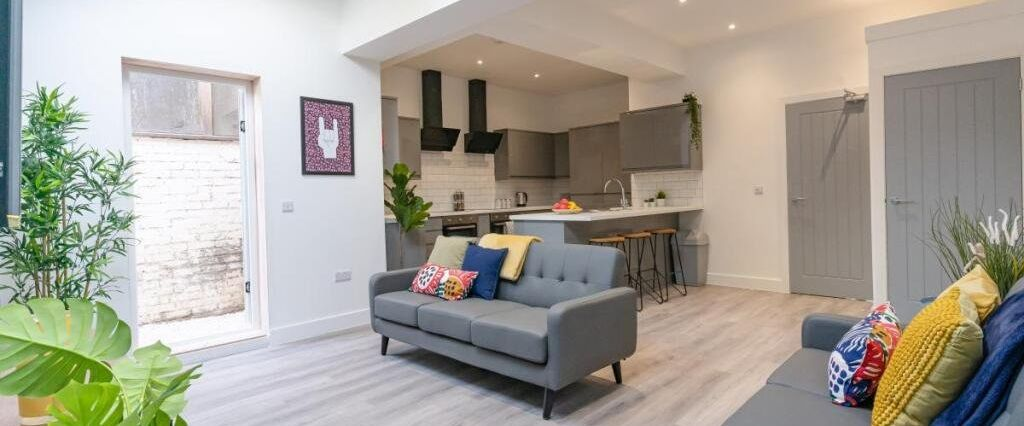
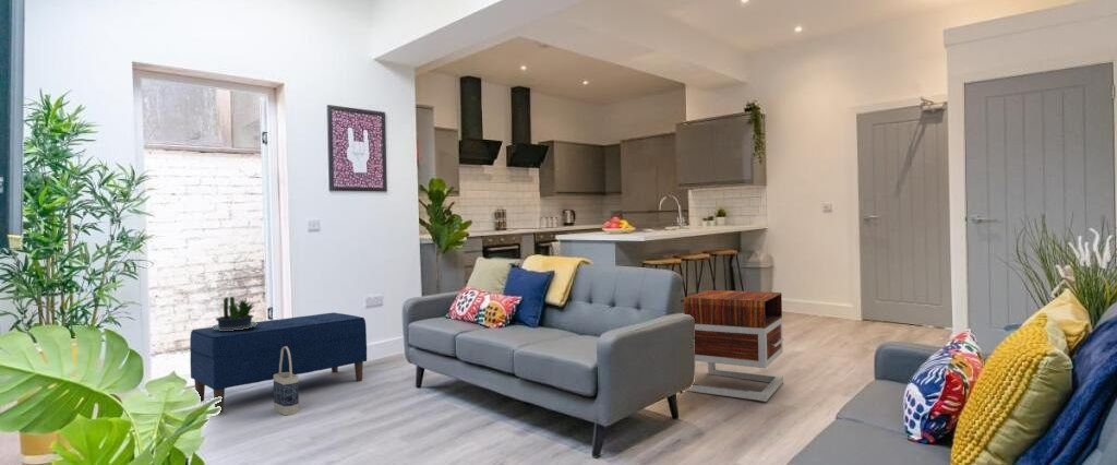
+ nightstand [683,289,784,403]
+ bag [273,346,300,416]
+ bench [189,311,368,414]
+ potted plant [212,296,257,331]
